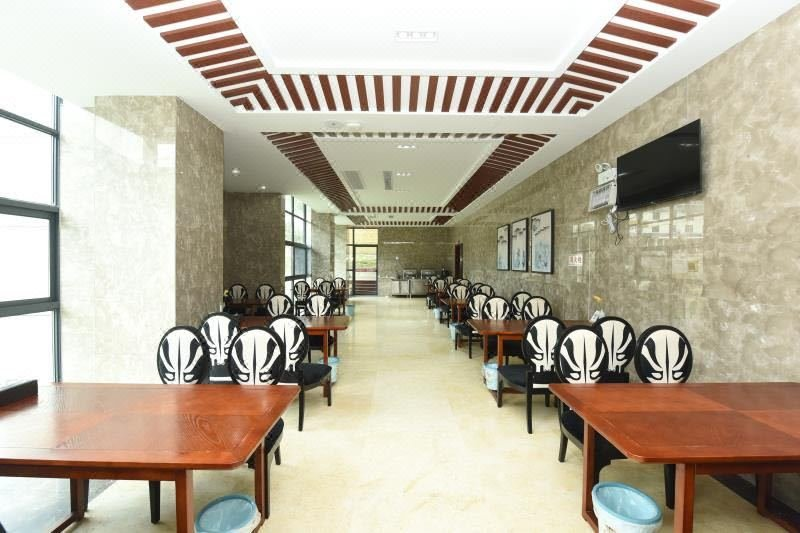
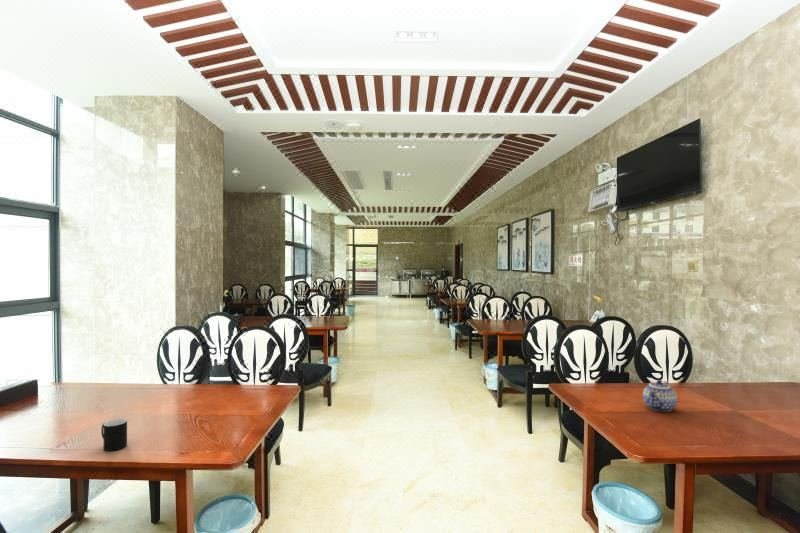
+ teapot [642,379,678,413]
+ cup [100,418,128,452]
